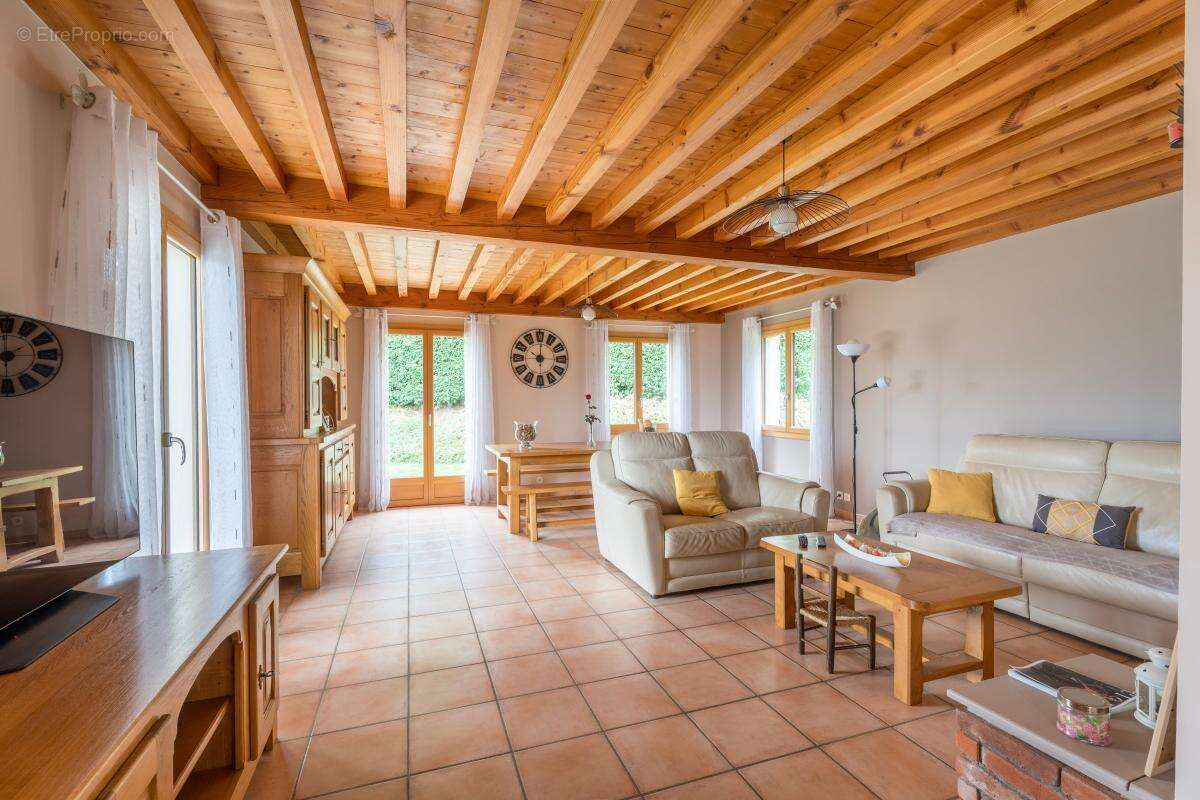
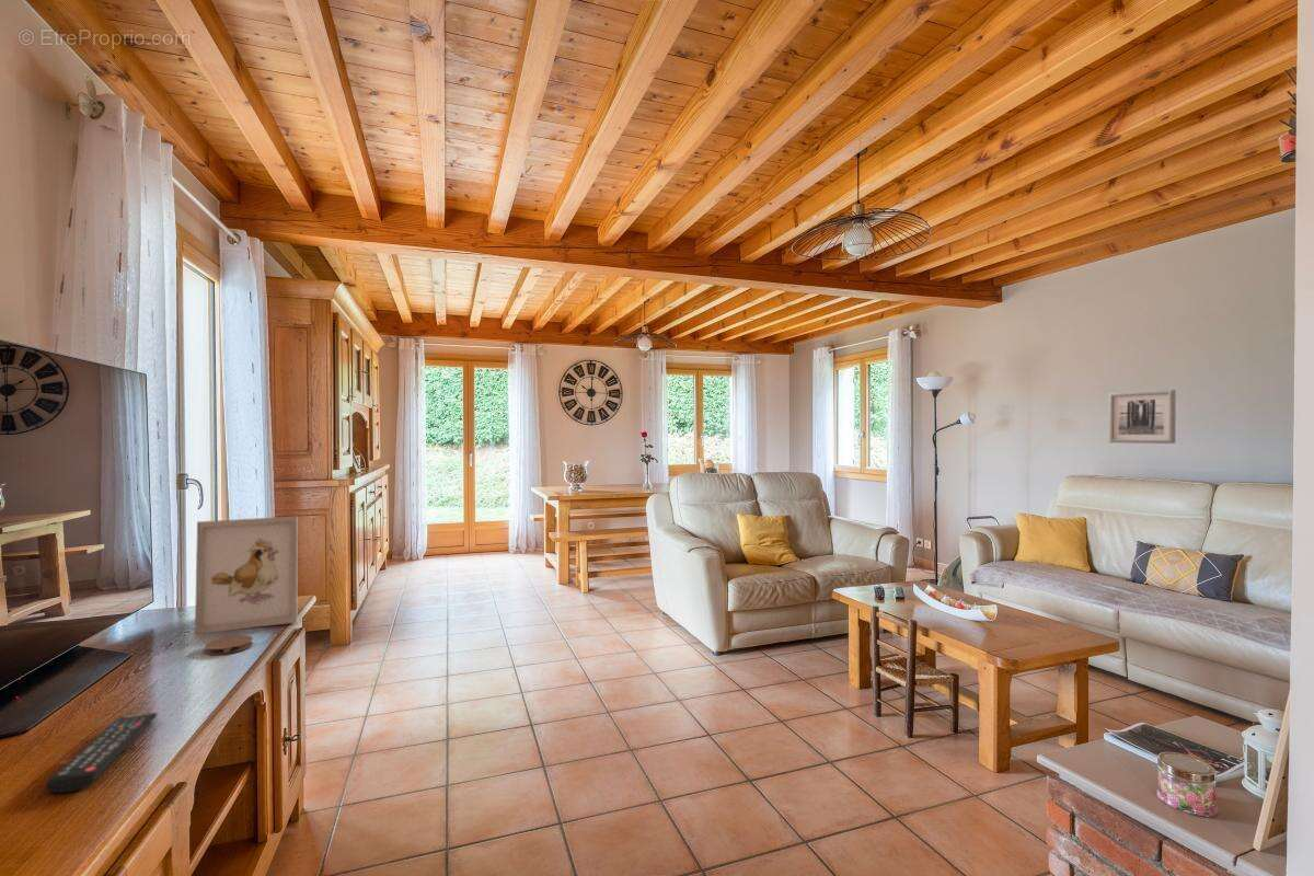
+ remote control [45,712,158,794]
+ picture frame [194,515,299,634]
+ coaster [204,634,254,656]
+ wall art [1108,389,1177,445]
